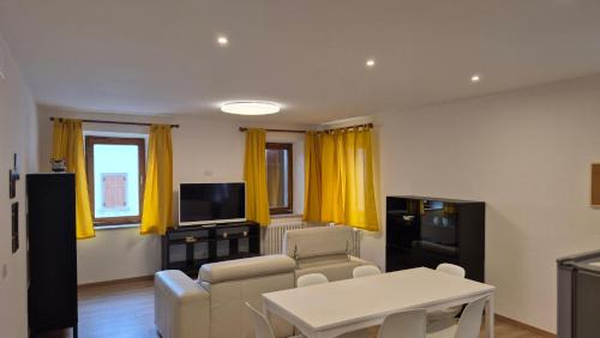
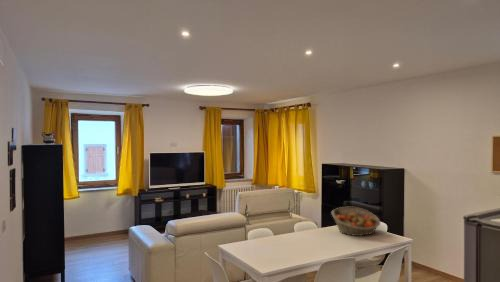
+ fruit basket [330,206,381,237]
